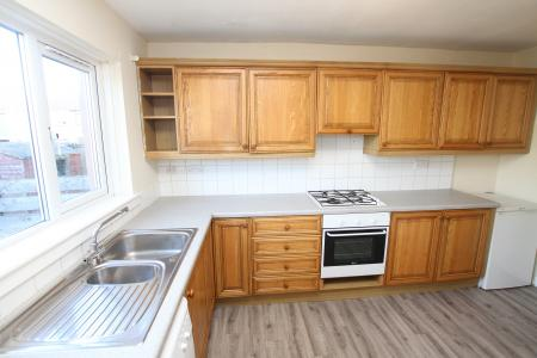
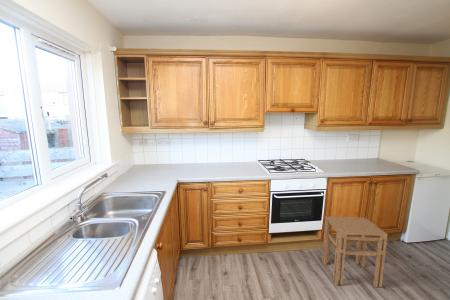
+ stool [321,215,389,288]
